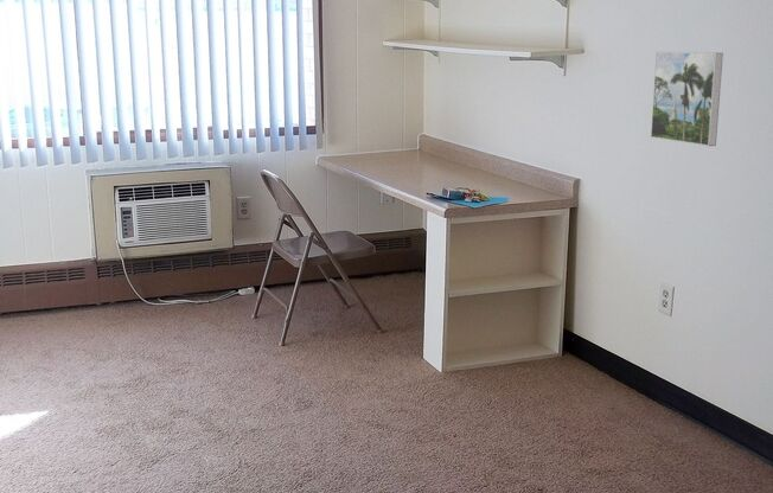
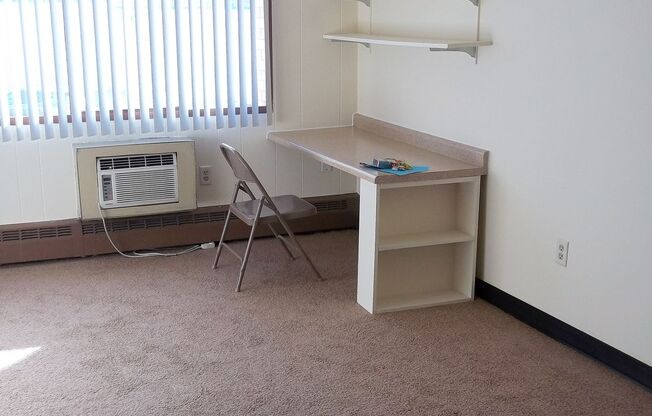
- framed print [650,50,724,147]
